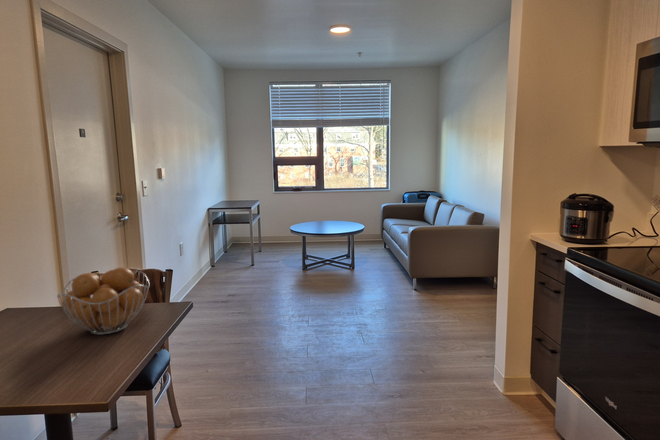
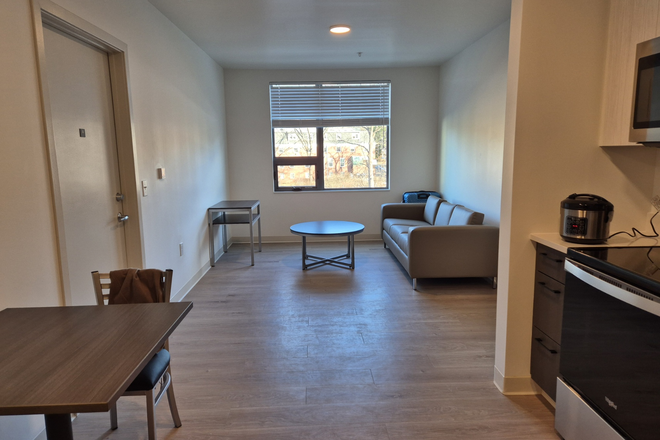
- fruit basket [56,266,150,336]
